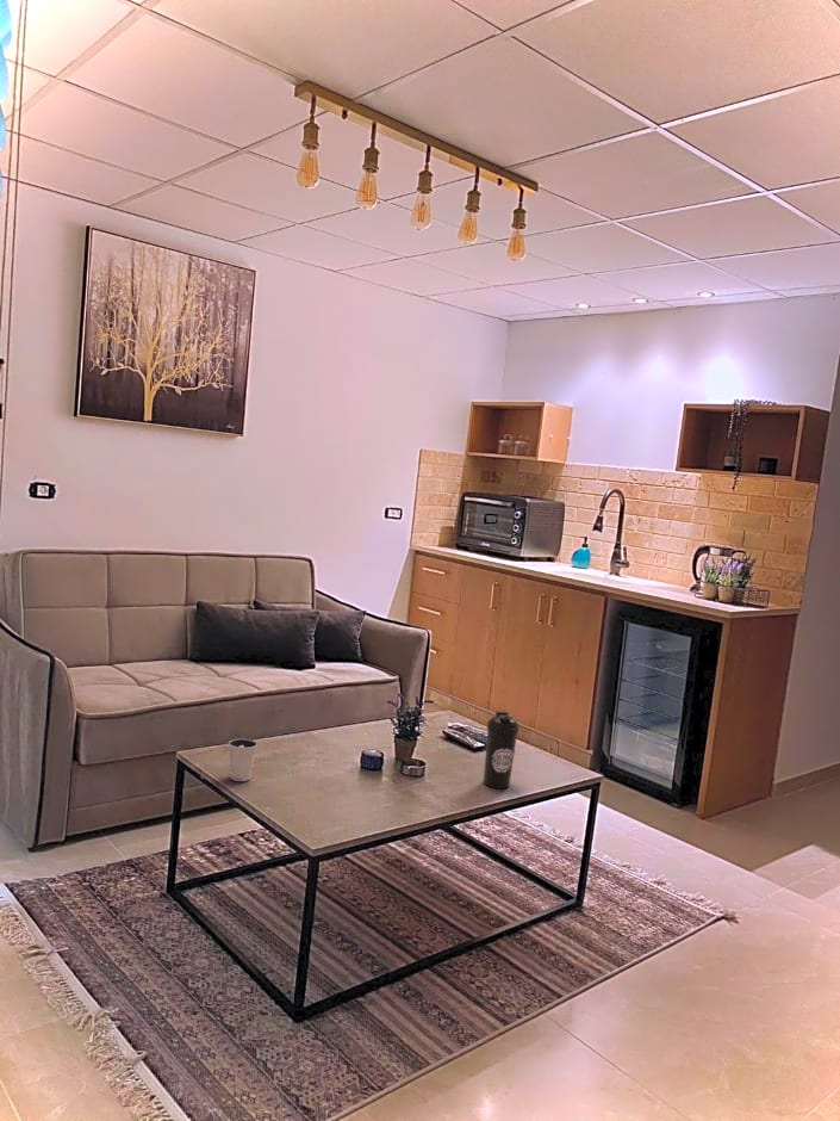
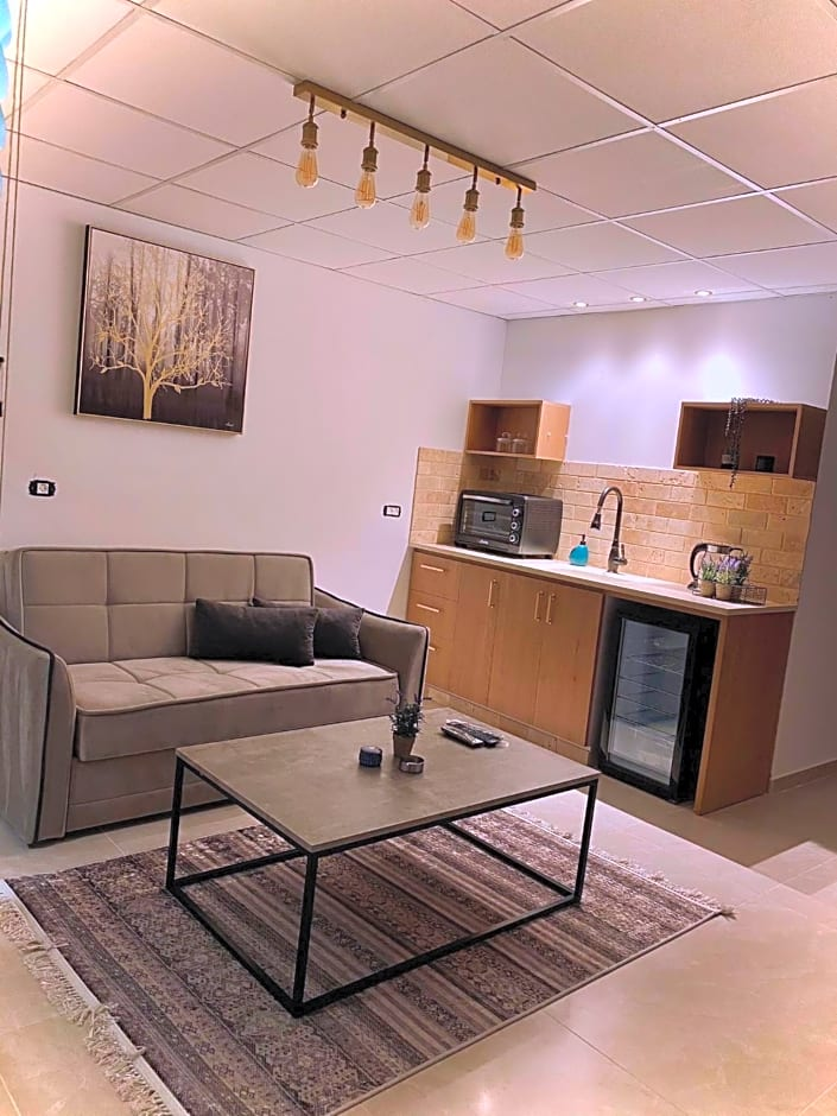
- dixie cup [228,737,259,782]
- water bottle [483,711,521,789]
